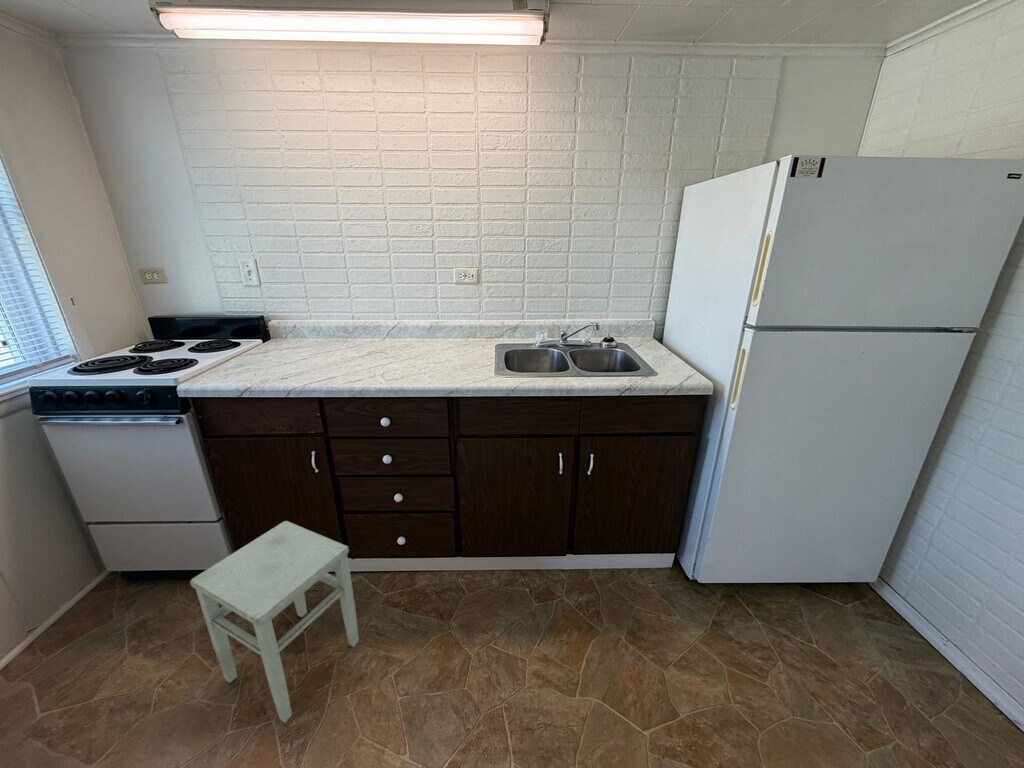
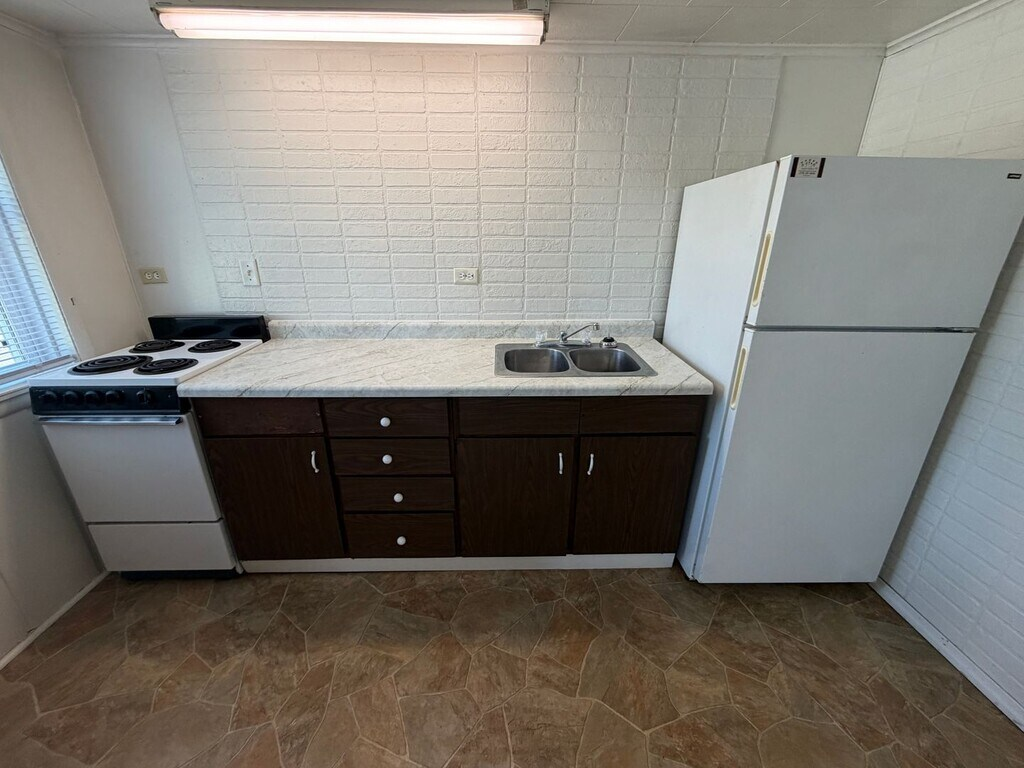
- stool [189,520,360,724]
